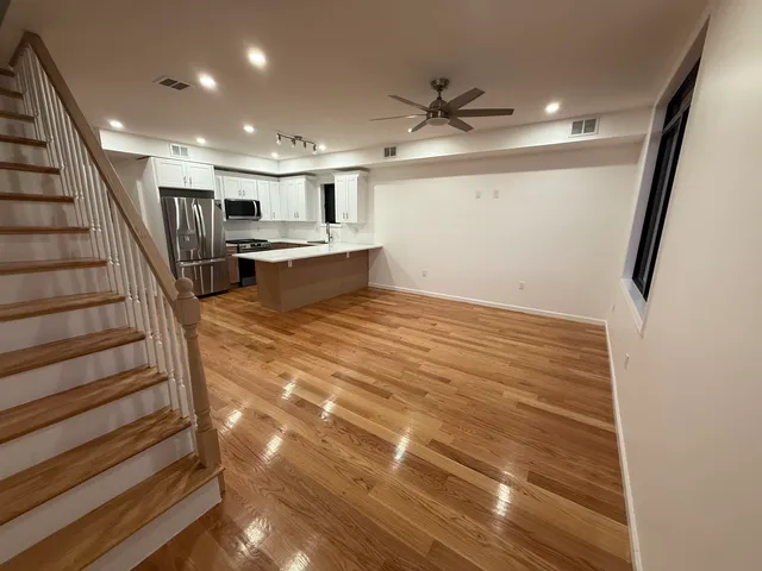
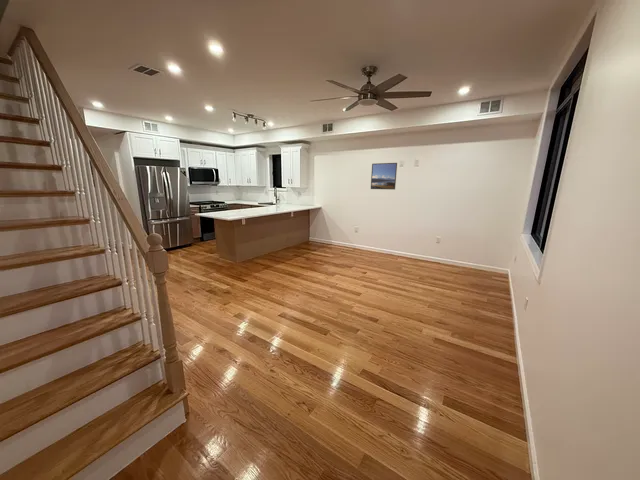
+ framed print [370,162,398,191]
